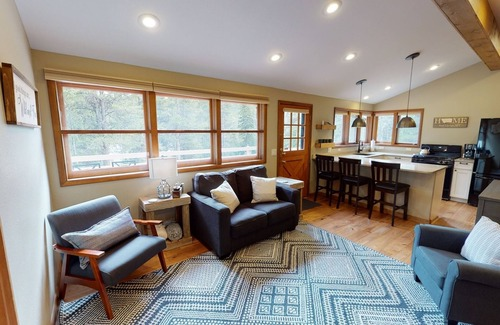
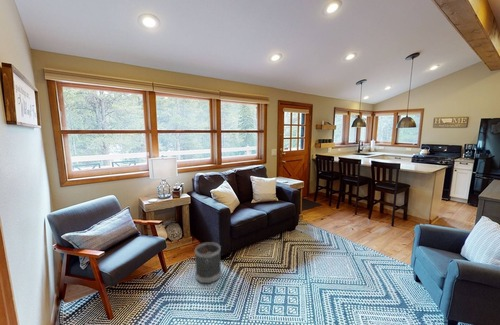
+ wastebasket [194,241,222,284]
